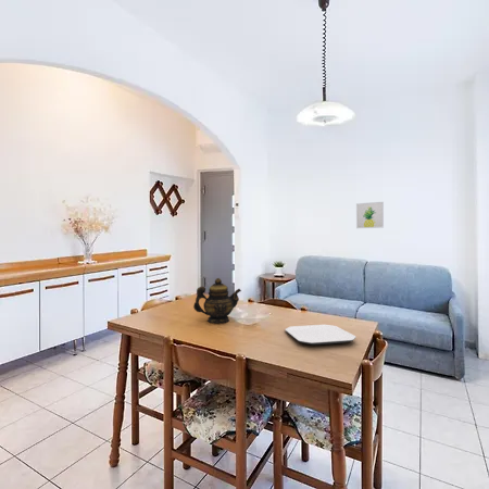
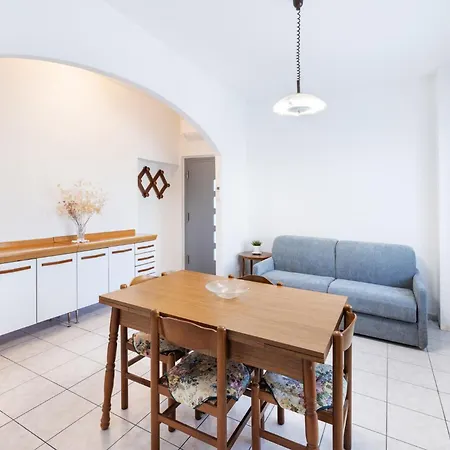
- teapot [192,277,242,325]
- wall art [355,201,385,229]
- plate [284,324,358,346]
